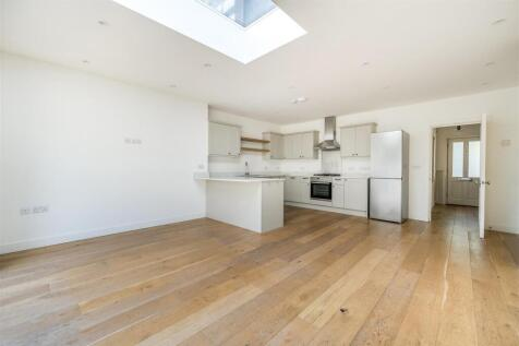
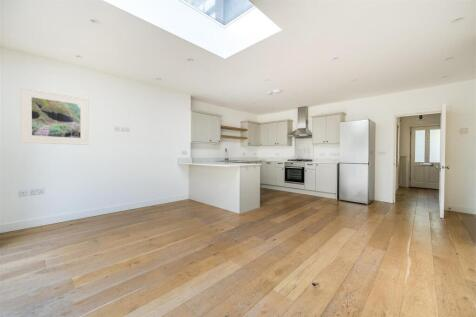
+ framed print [19,87,90,146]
